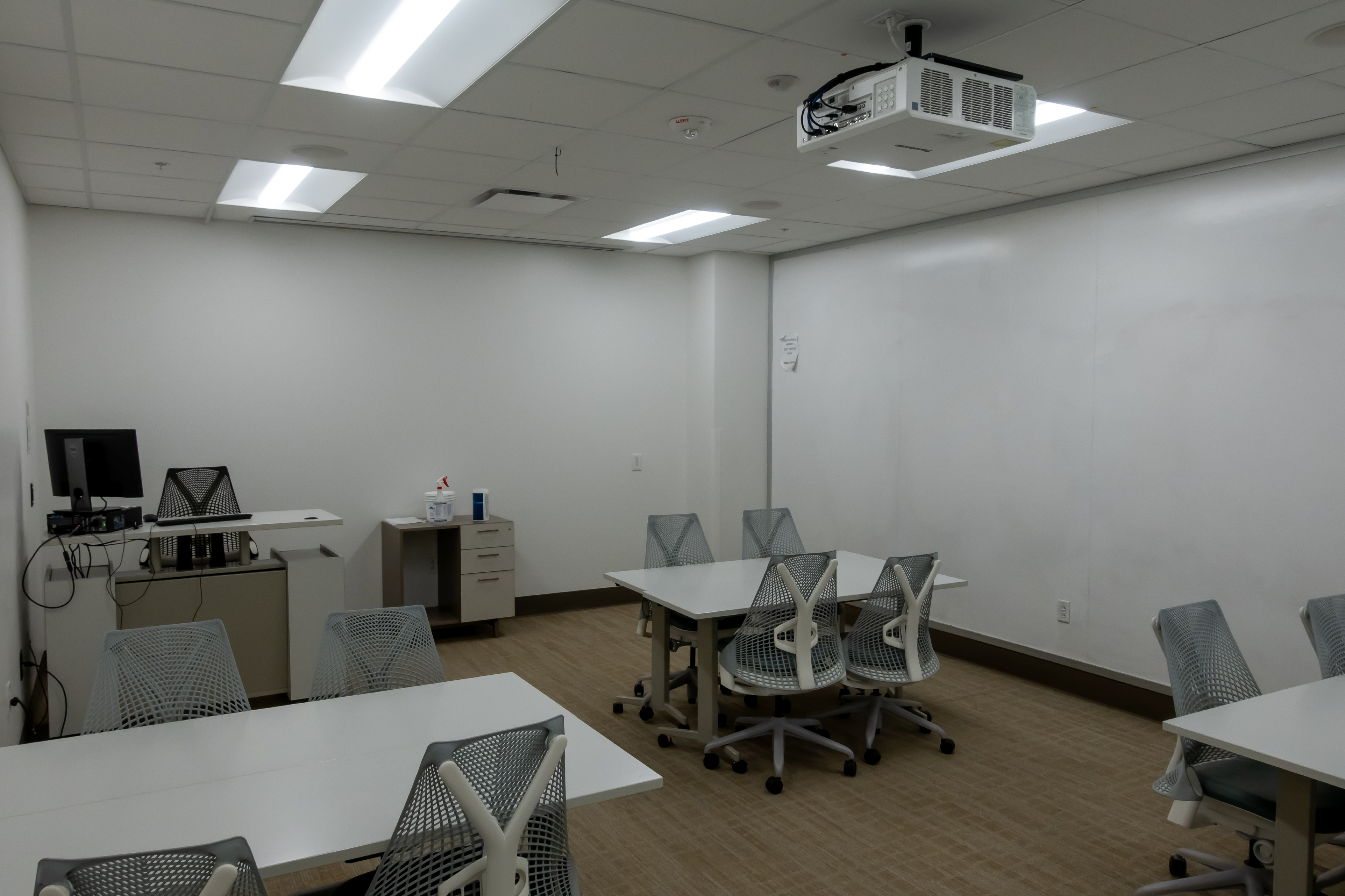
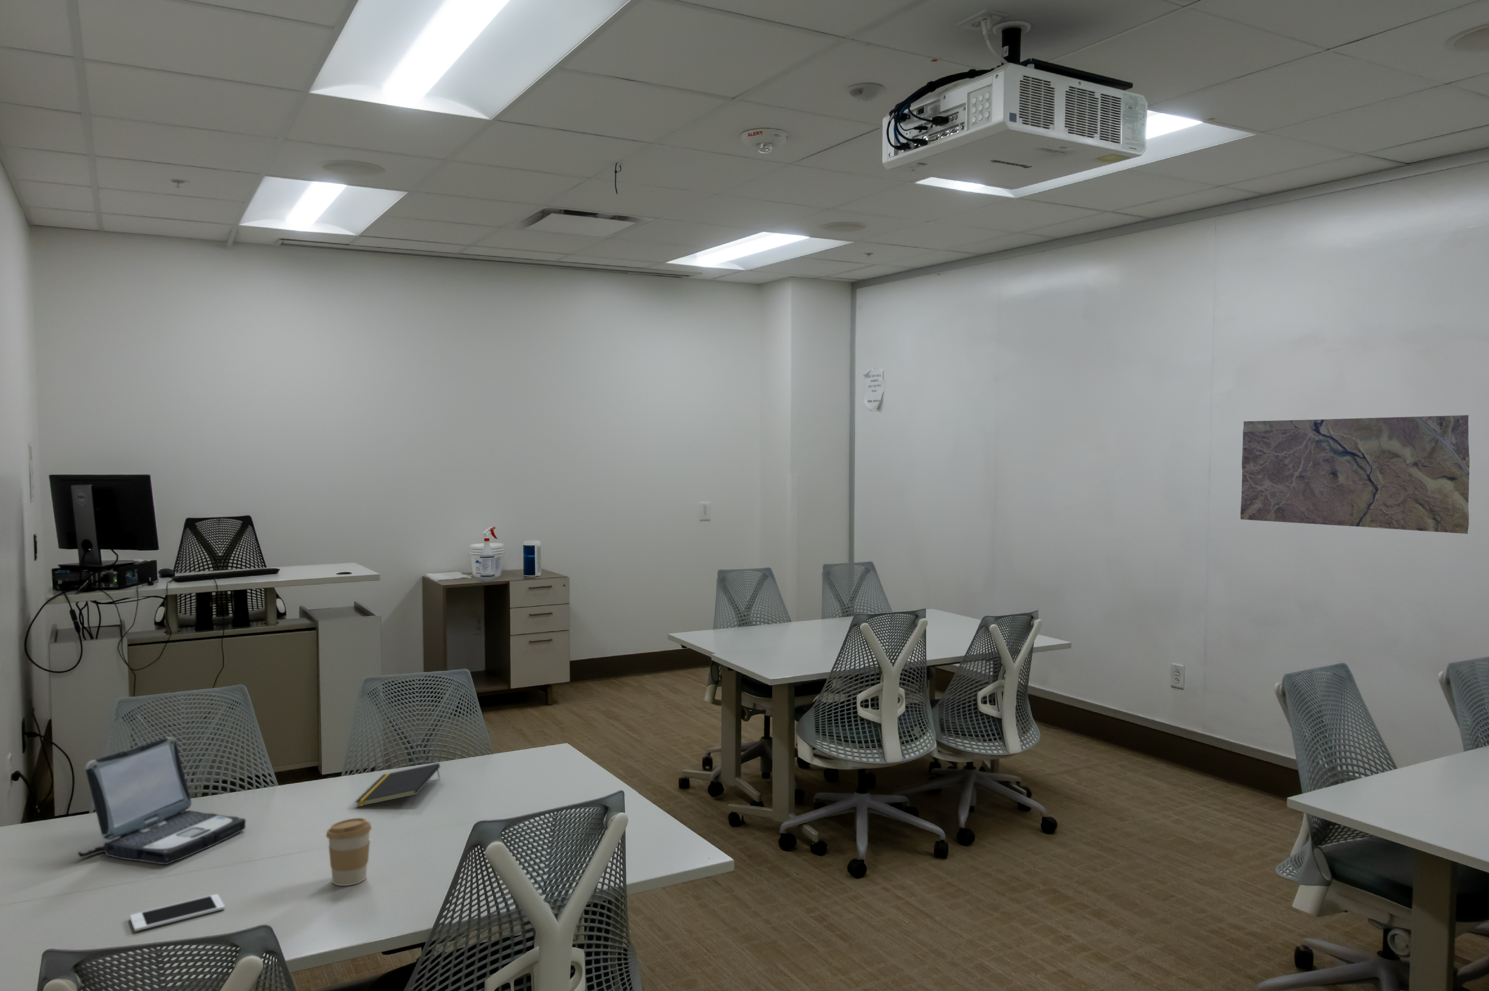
+ notepad [354,763,441,807]
+ laptop [77,737,246,864]
+ coffee cup [325,817,372,886]
+ cell phone [130,894,225,932]
+ map [1240,415,1470,534]
